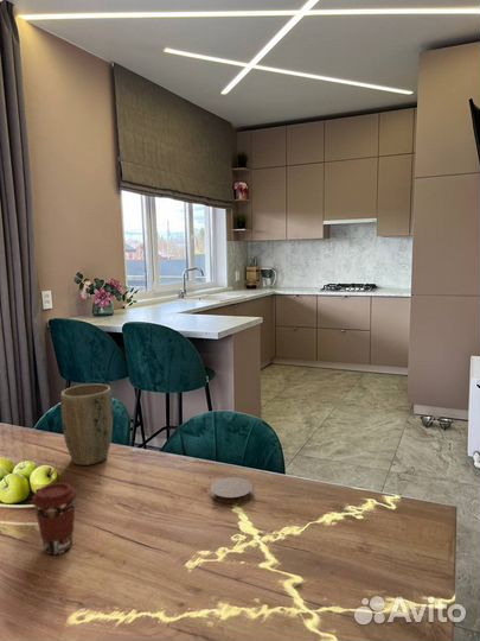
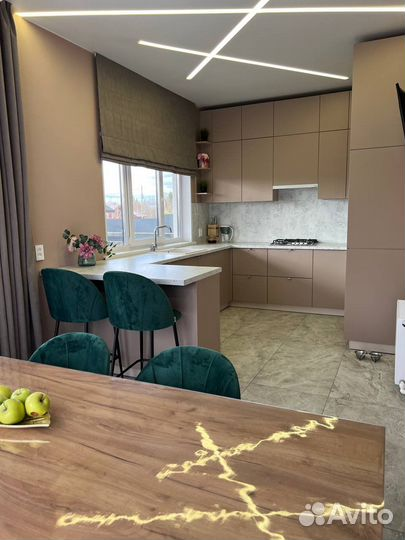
- coaster [210,476,254,504]
- plant pot [59,382,114,467]
- coffee cup [31,481,78,556]
